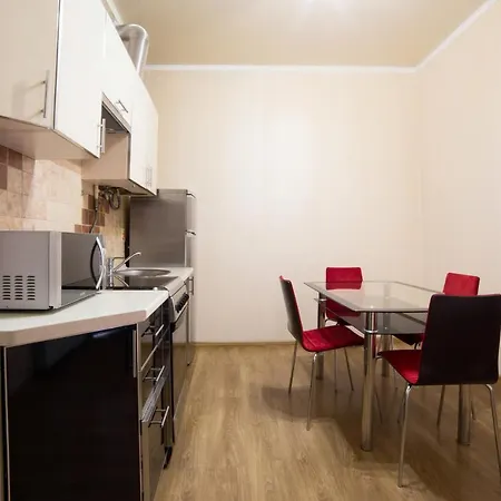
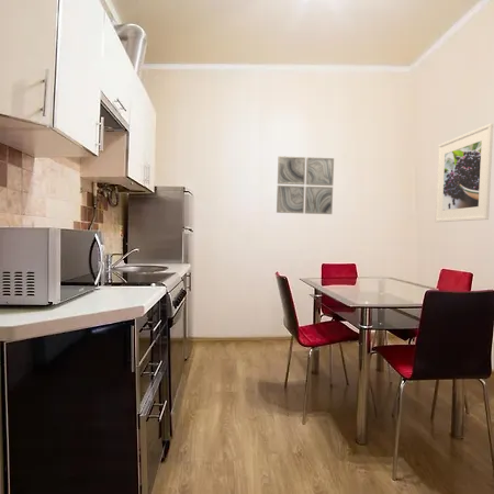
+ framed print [435,123,494,223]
+ wall art [276,155,335,215]
